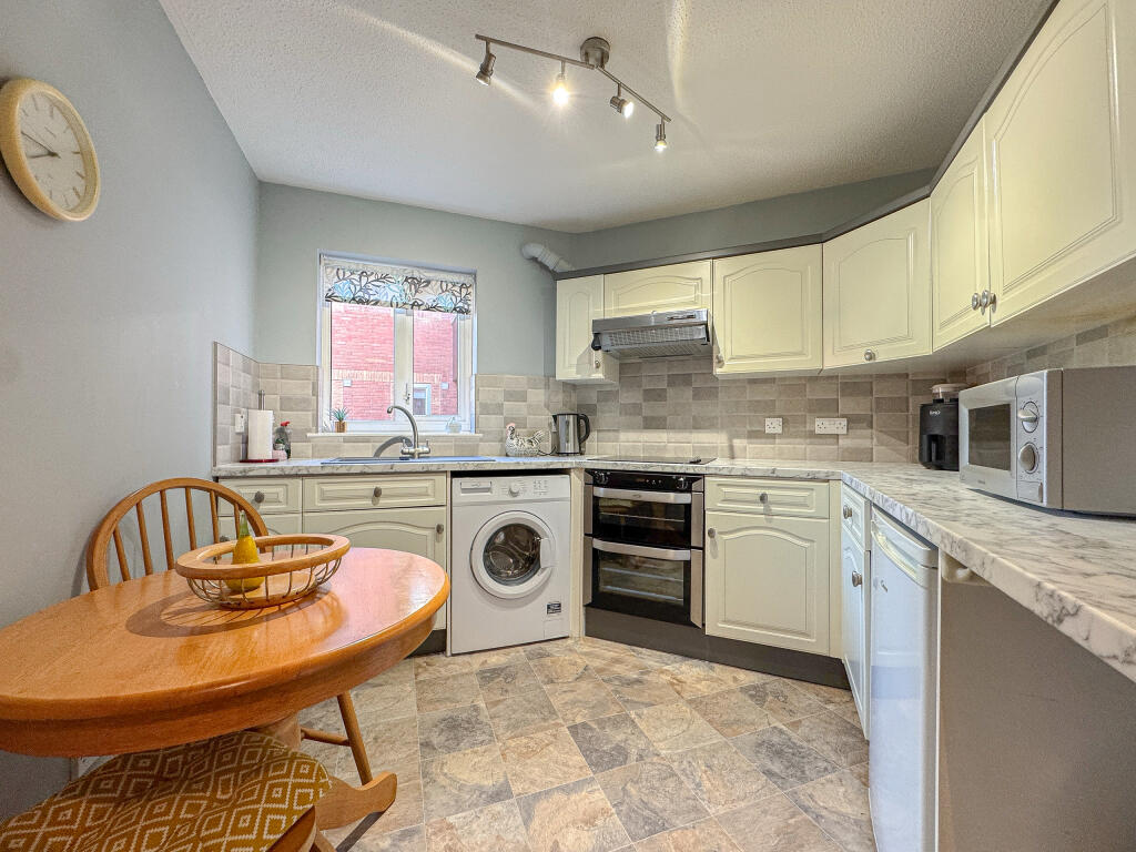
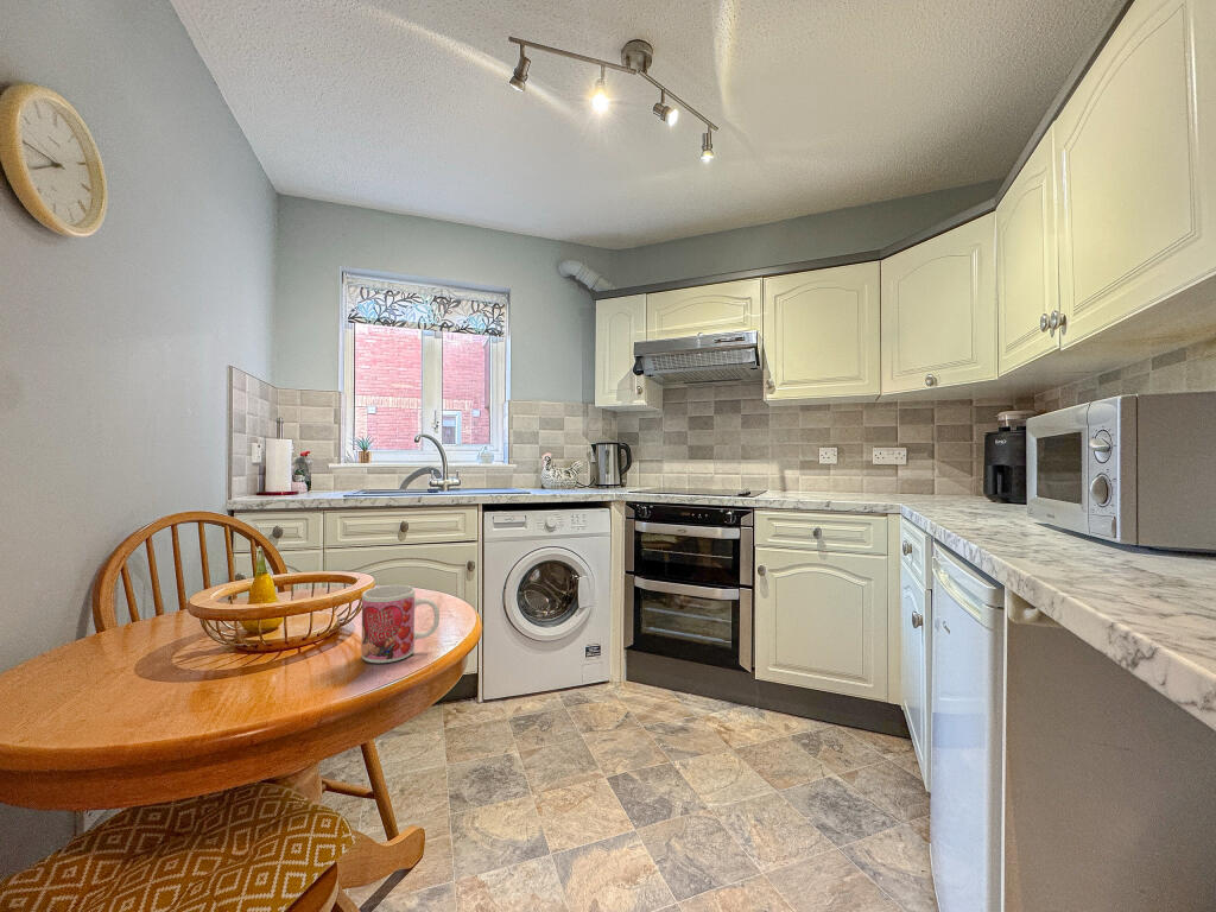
+ mug [361,584,441,664]
